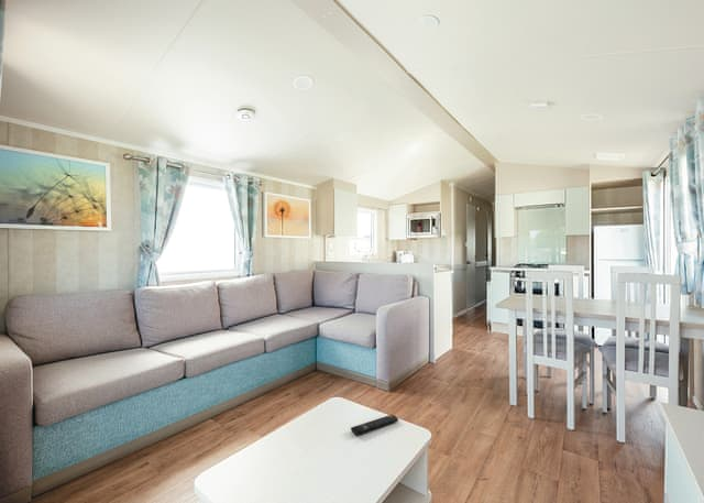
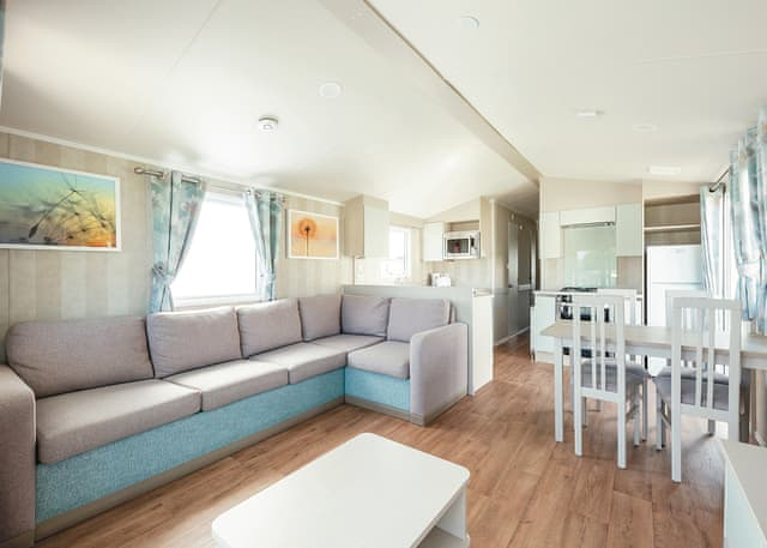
- remote control [350,414,399,436]
